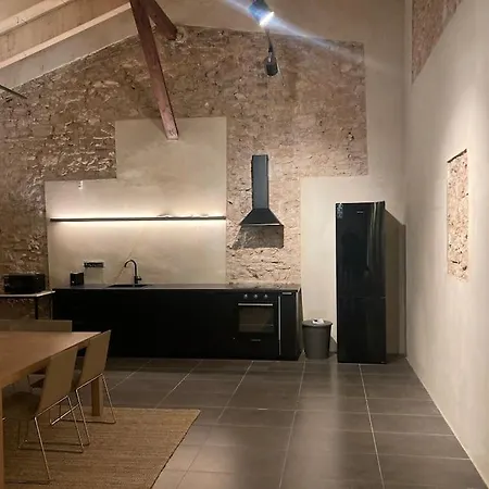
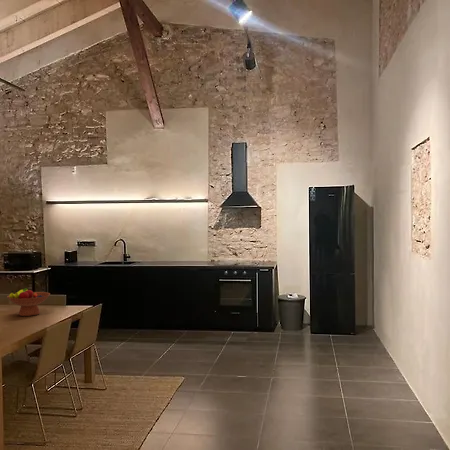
+ fruit bowl [6,287,51,317]
